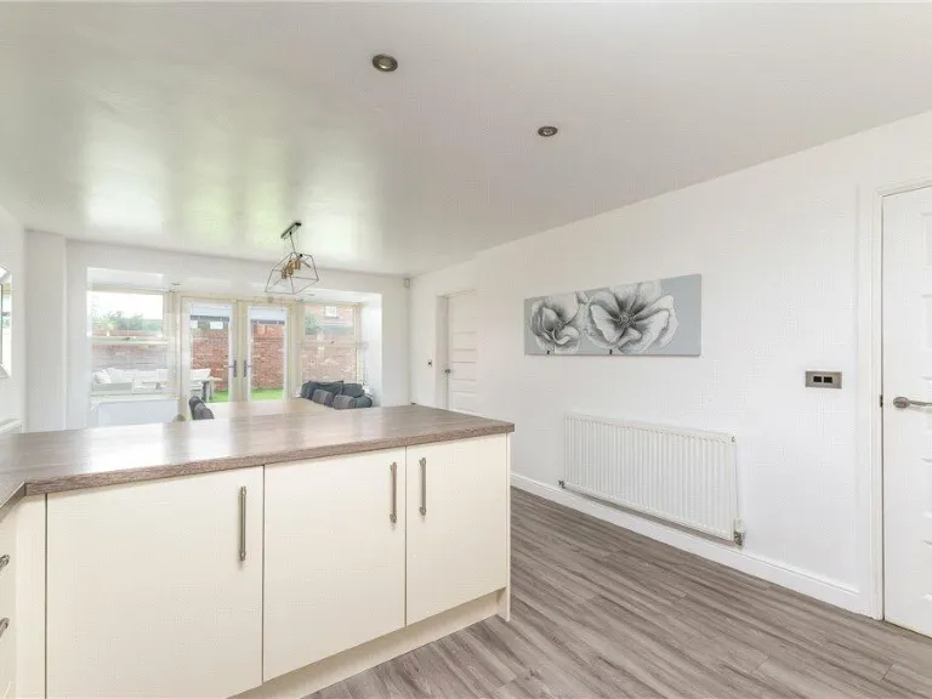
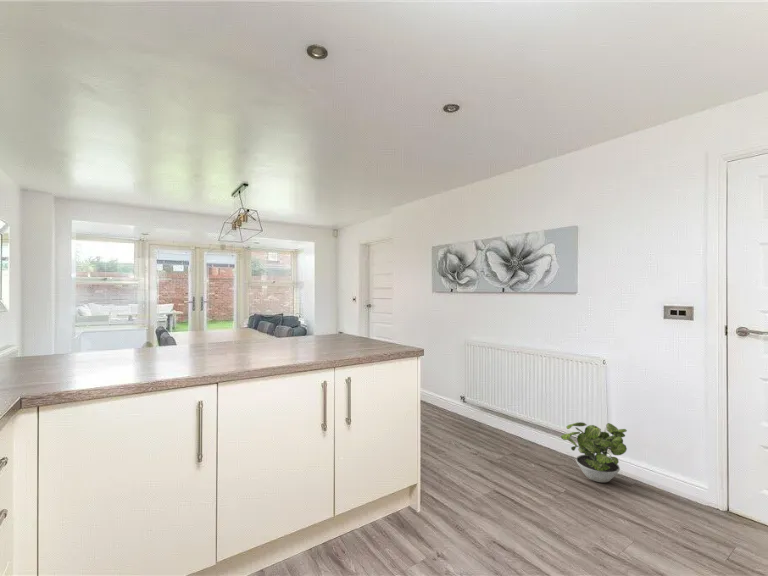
+ potted plant [560,421,628,483]
